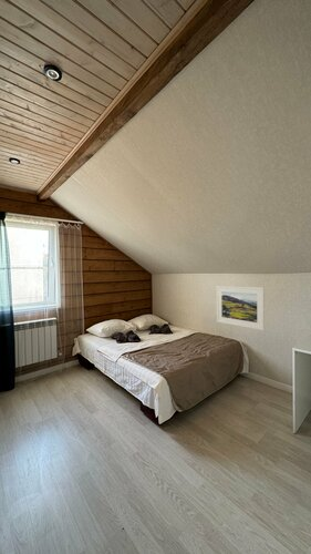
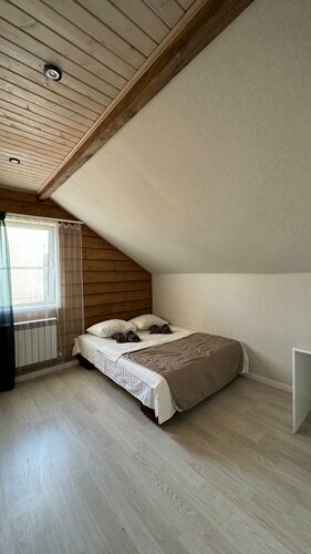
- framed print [216,285,266,331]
